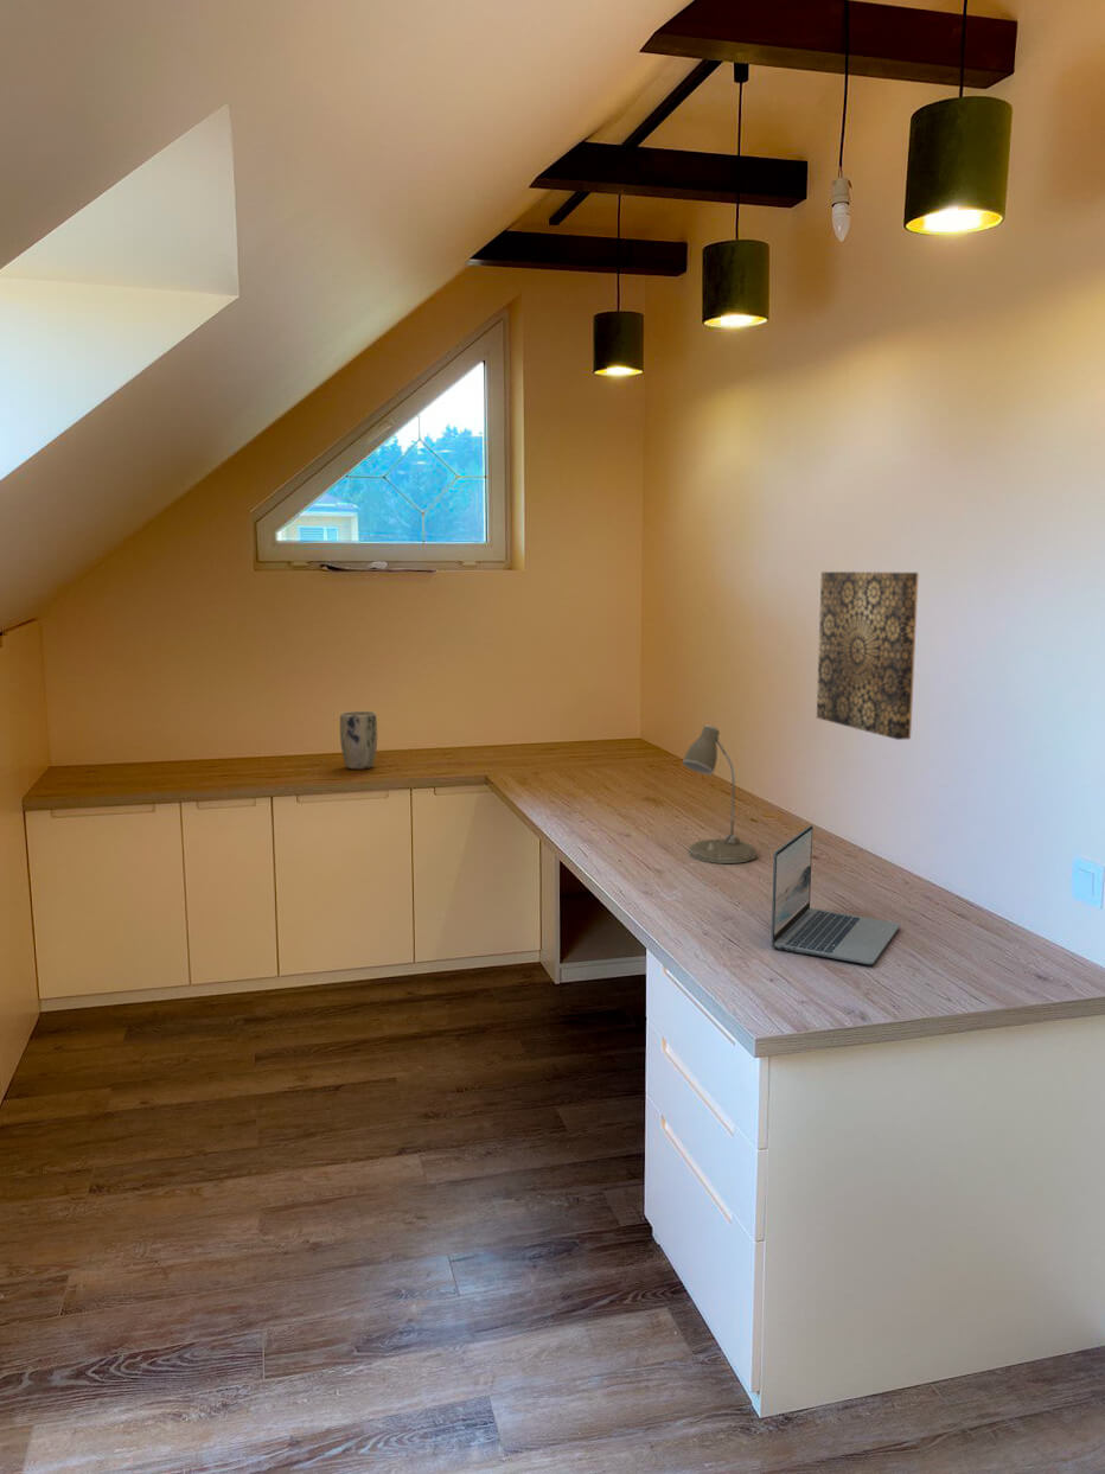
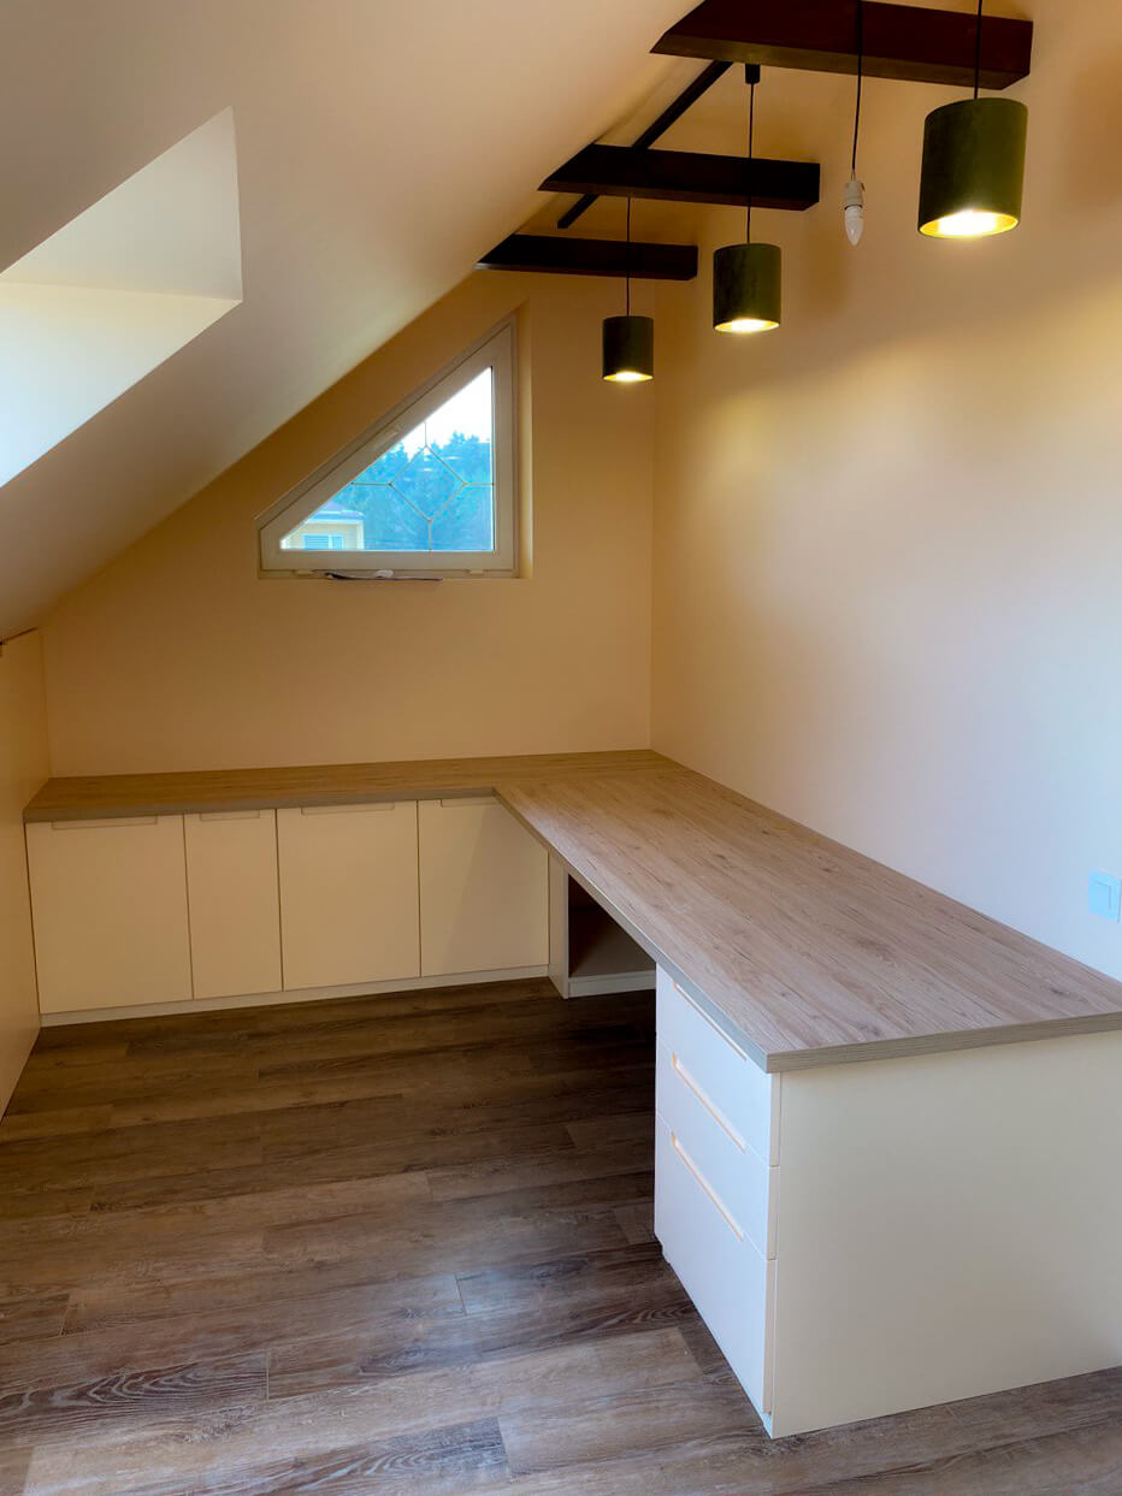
- wall art [816,570,920,741]
- desk lamp [682,725,759,864]
- plant pot [339,710,378,771]
- laptop [771,824,901,965]
